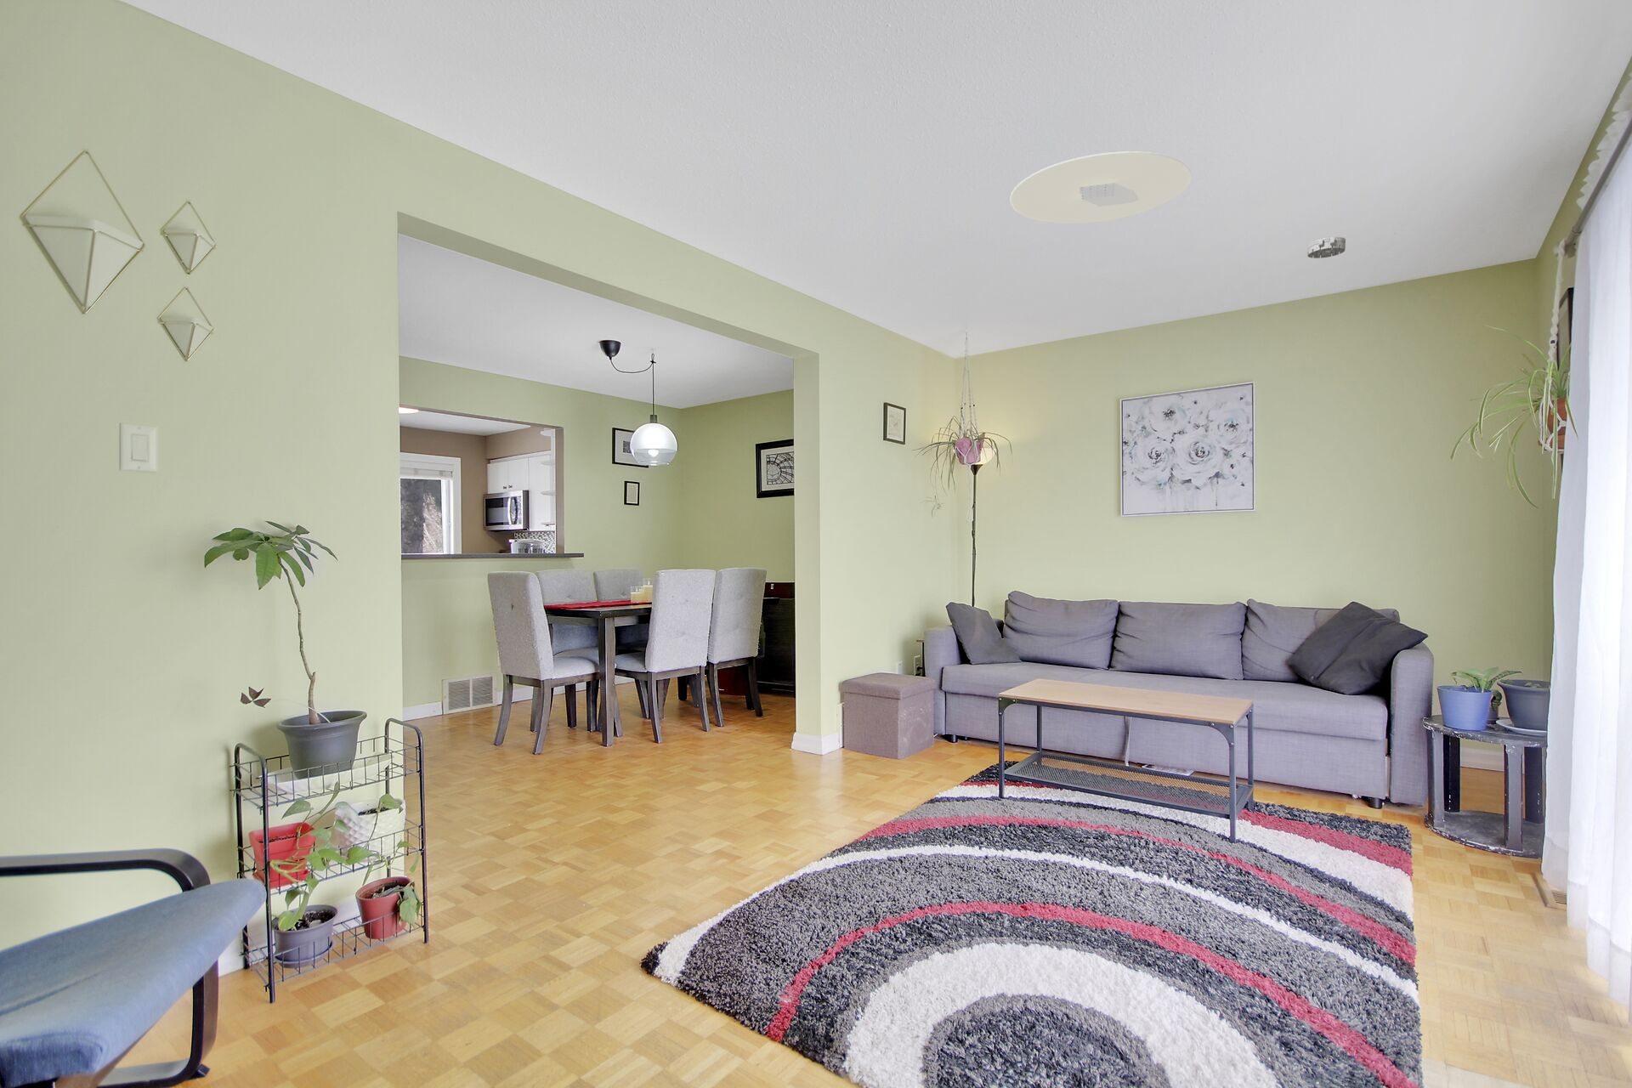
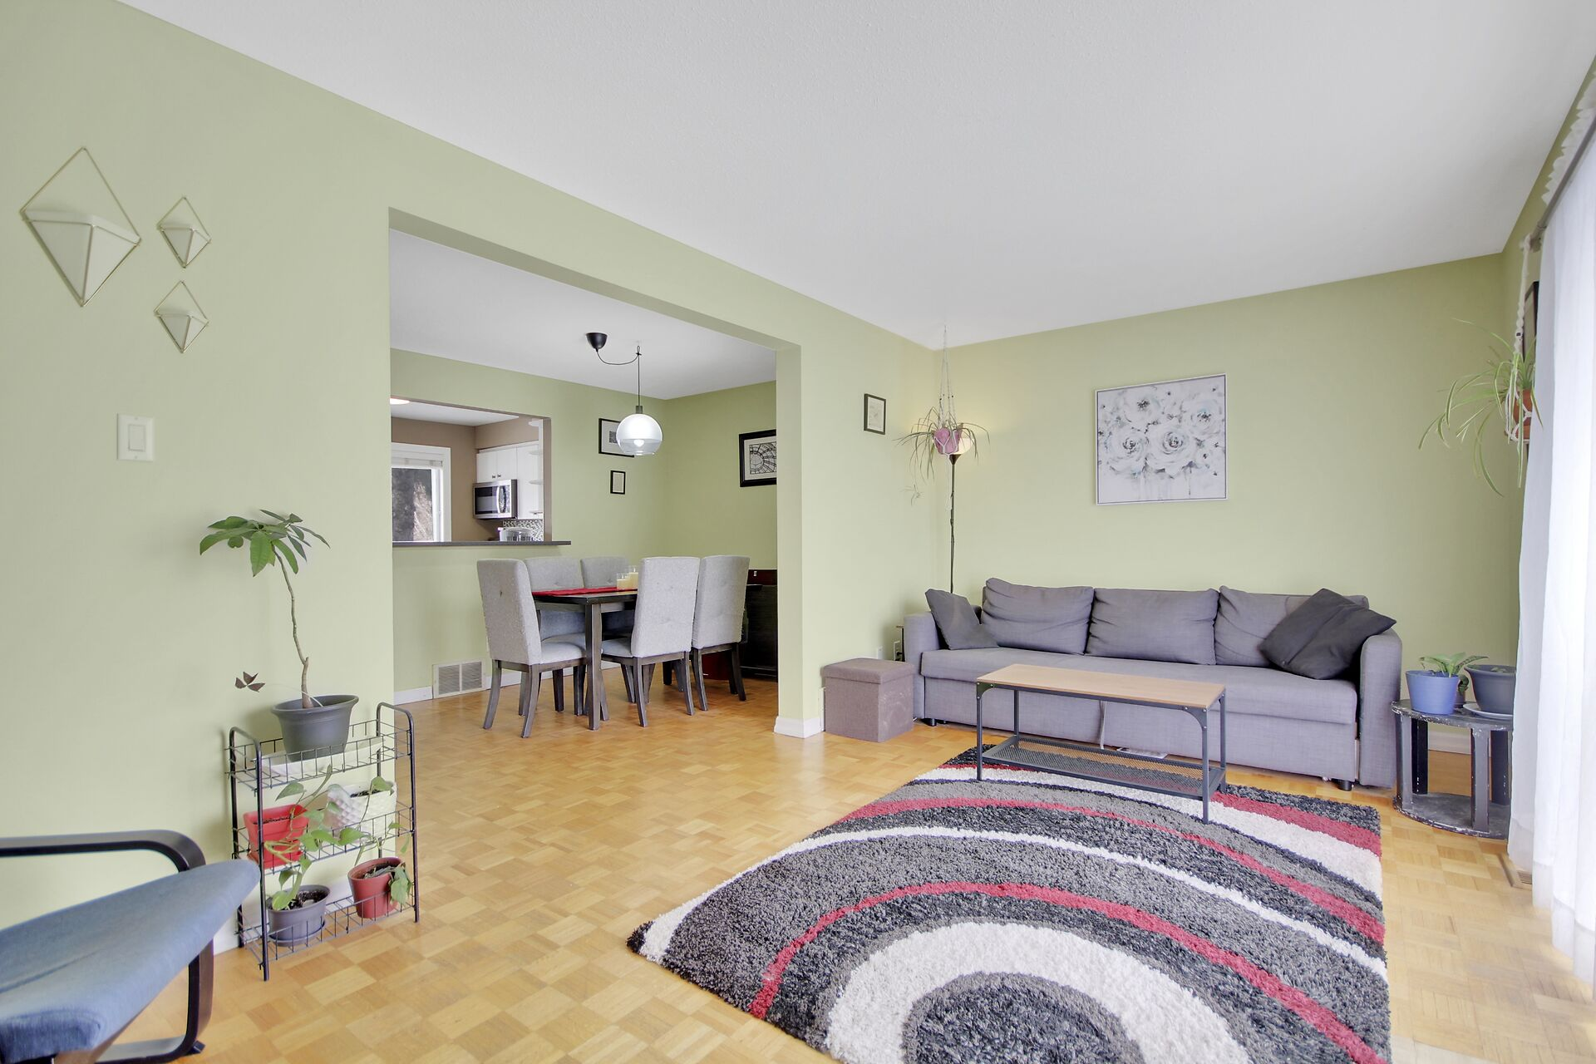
- ceiling light [1010,151,1192,226]
- smoke detector [1307,237,1347,260]
